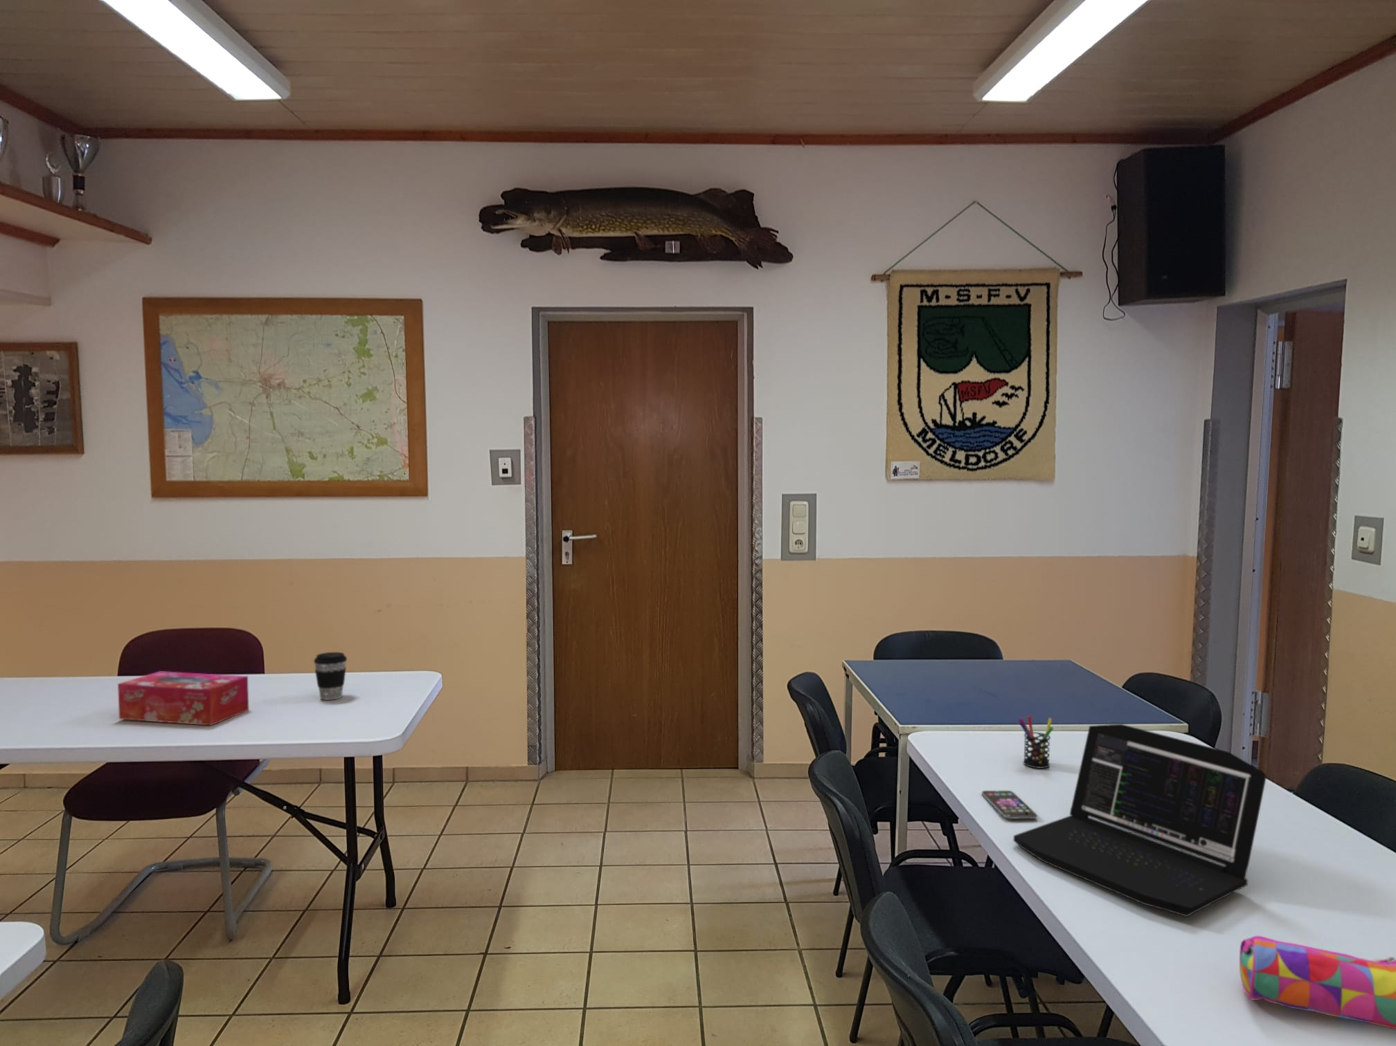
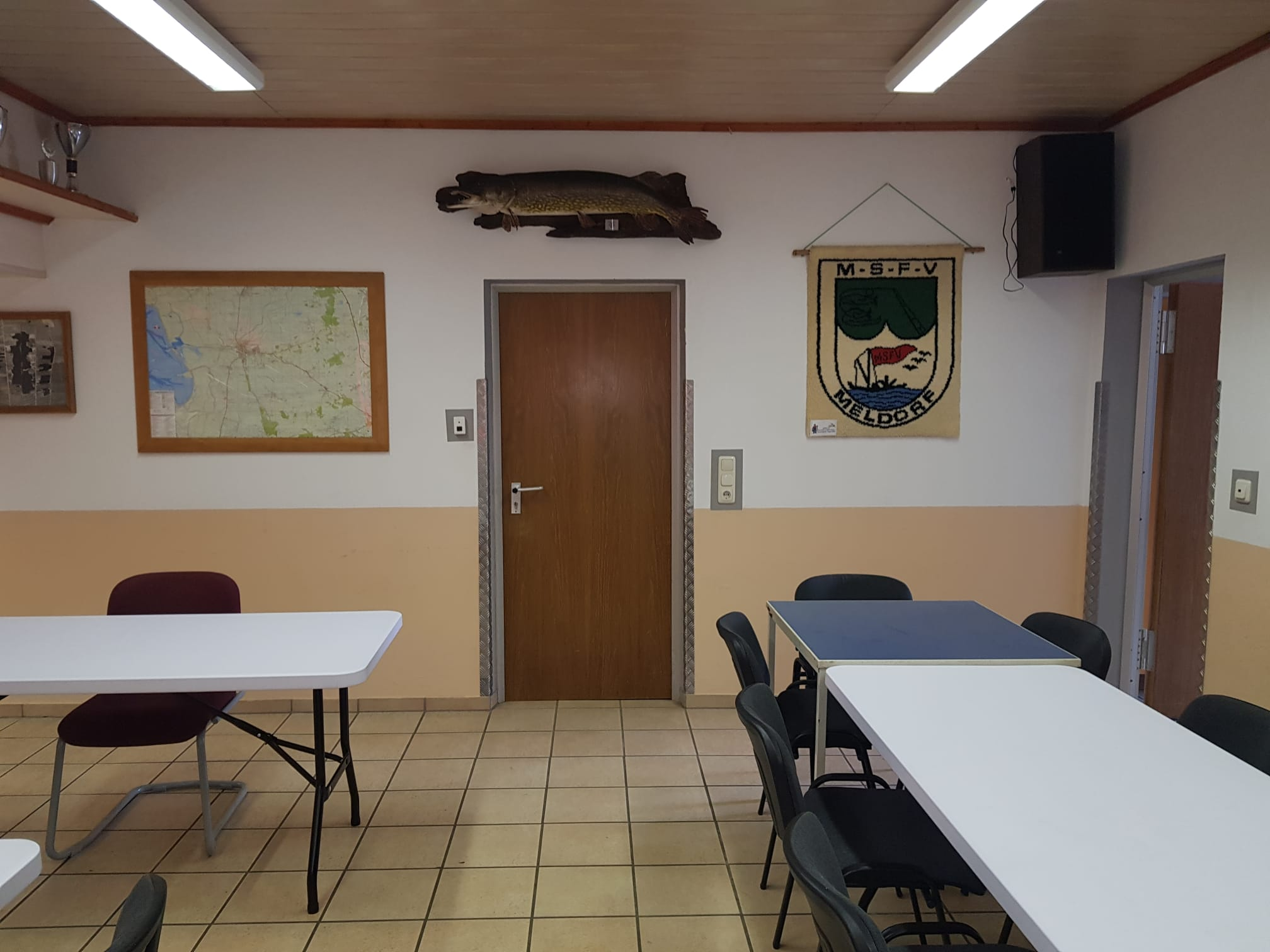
- laptop [1012,724,1267,917]
- smartphone [982,790,1038,820]
- pencil case [1239,935,1396,1030]
- tissue box [117,670,250,726]
- pen holder [1017,715,1054,769]
- coffee cup [313,652,347,701]
